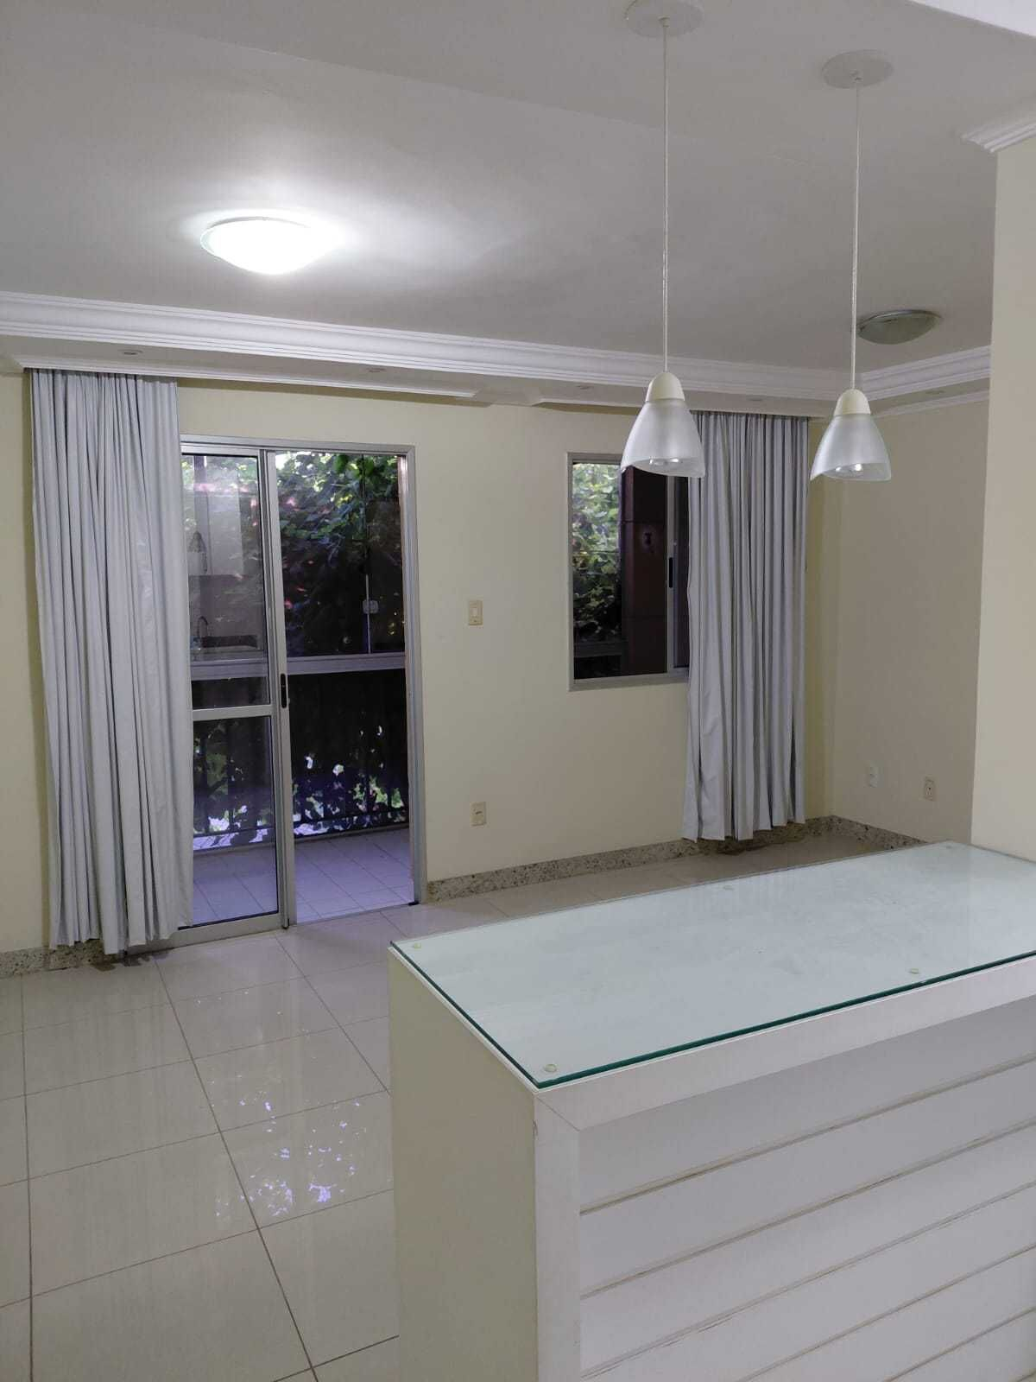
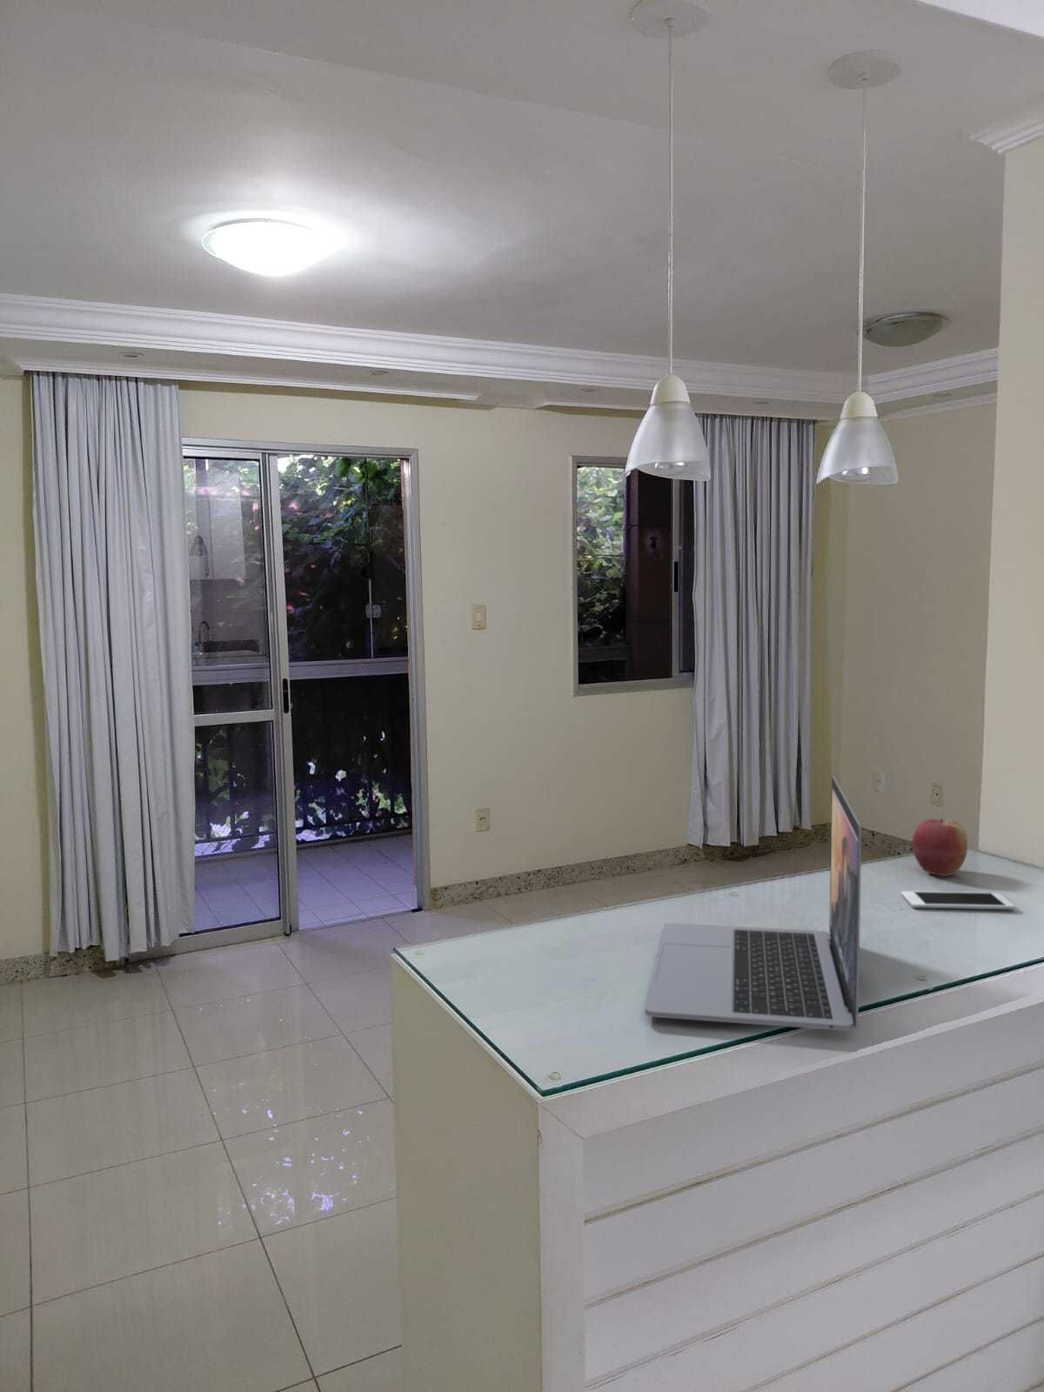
+ laptop [644,775,862,1031]
+ apple [911,818,968,877]
+ cell phone [900,890,1017,910]
